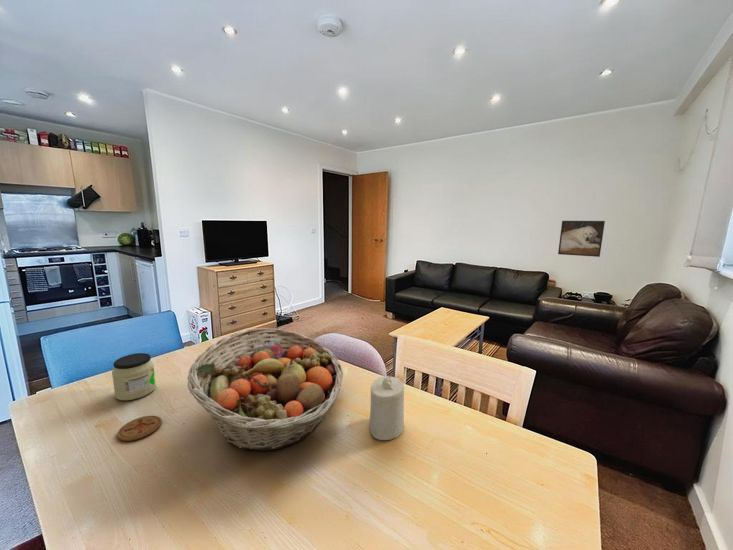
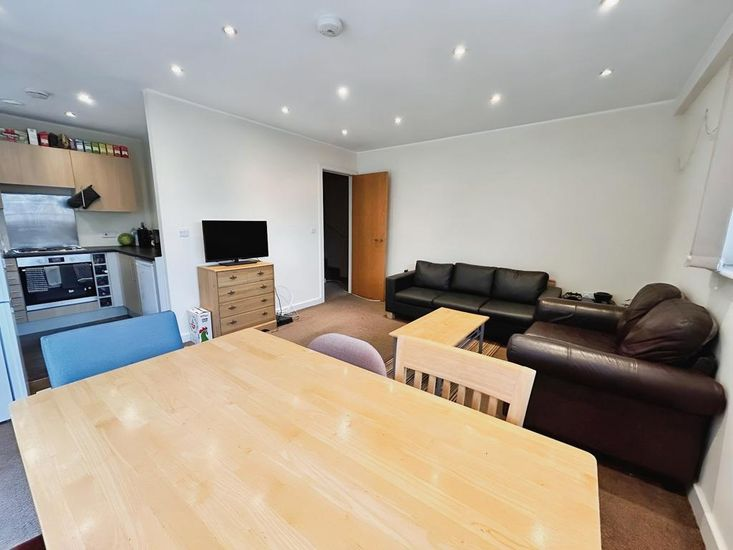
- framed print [557,220,606,258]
- fruit basket [187,327,344,451]
- coaster [116,415,163,442]
- jar [111,352,157,401]
- candle [368,375,405,441]
